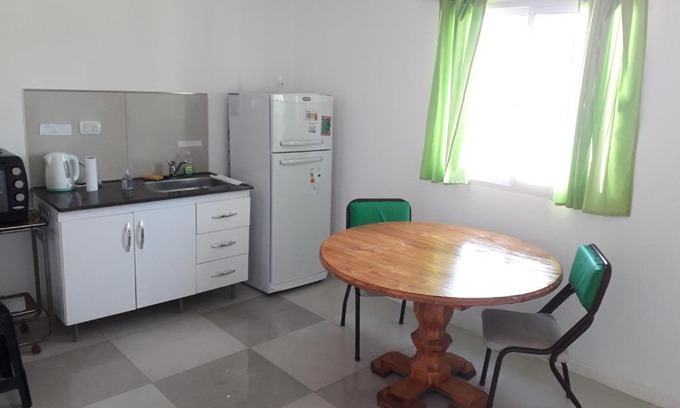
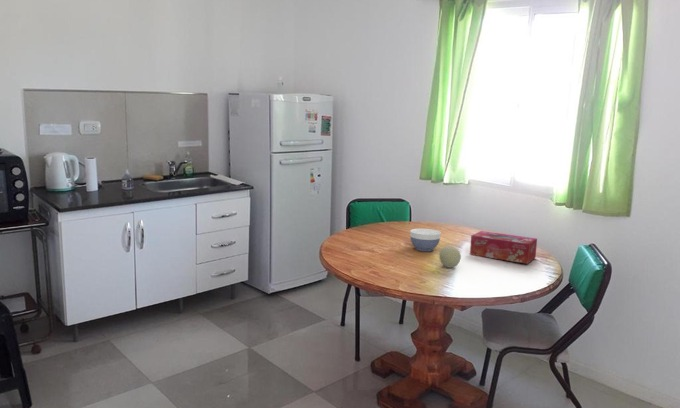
+ tissue box [469,230,538,265]
+ bowl [409,228,442,252]
+ fruit [438,245,462,269]
